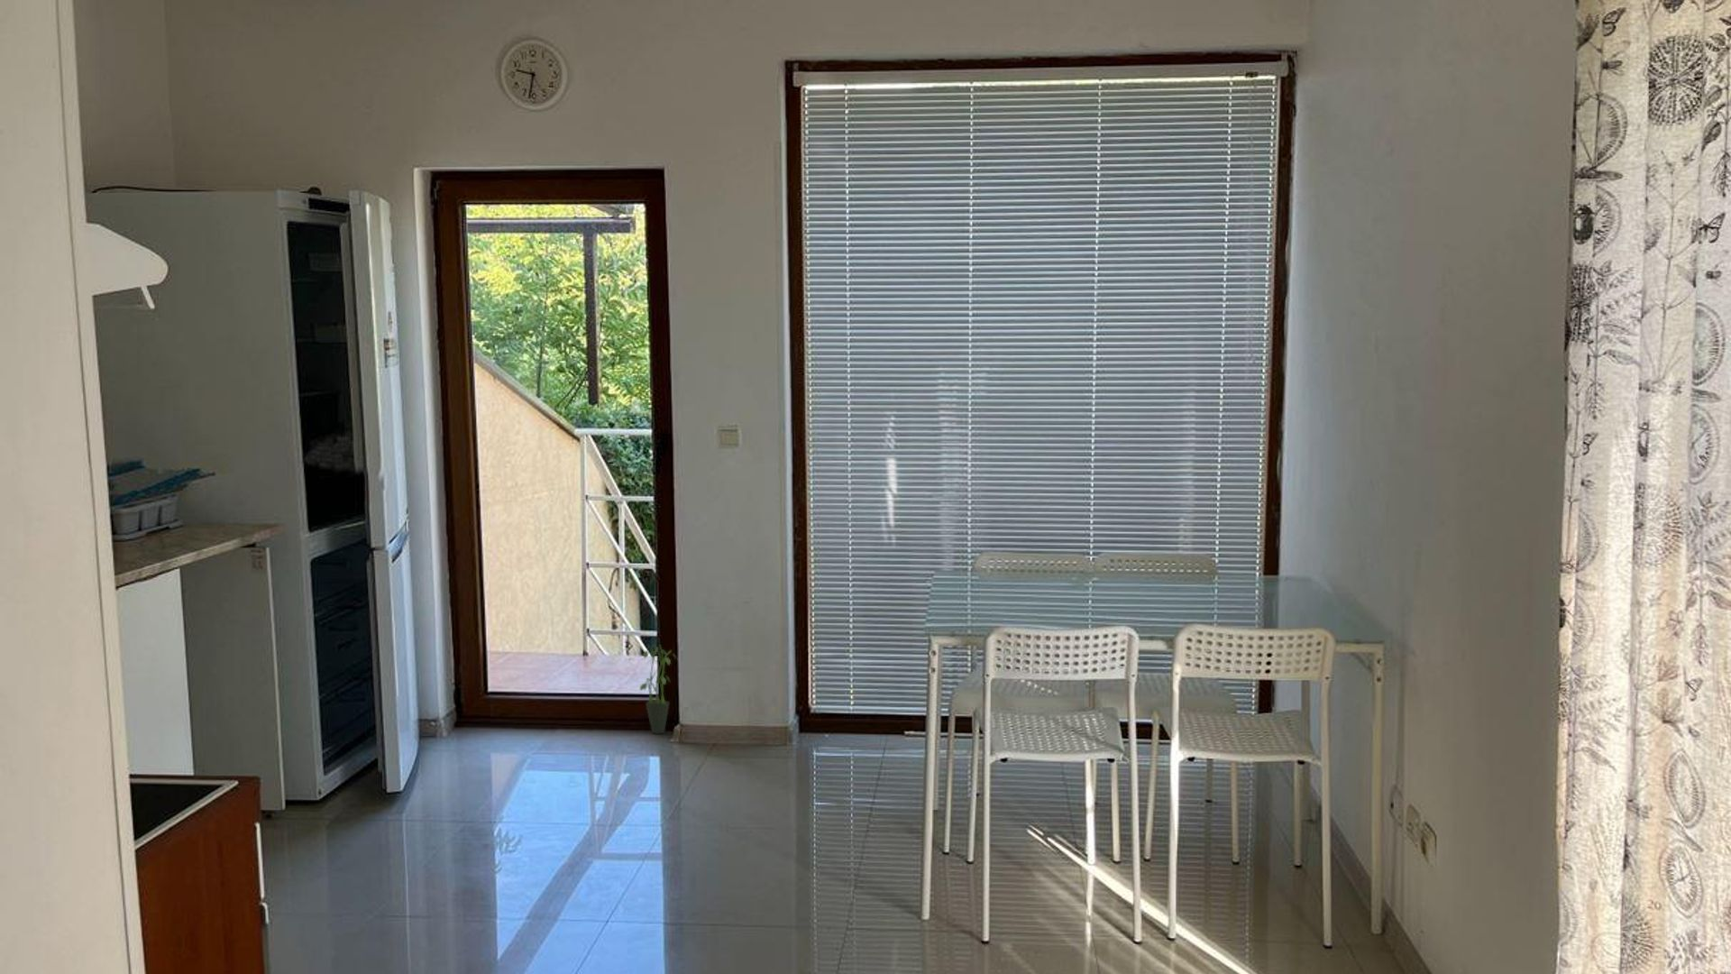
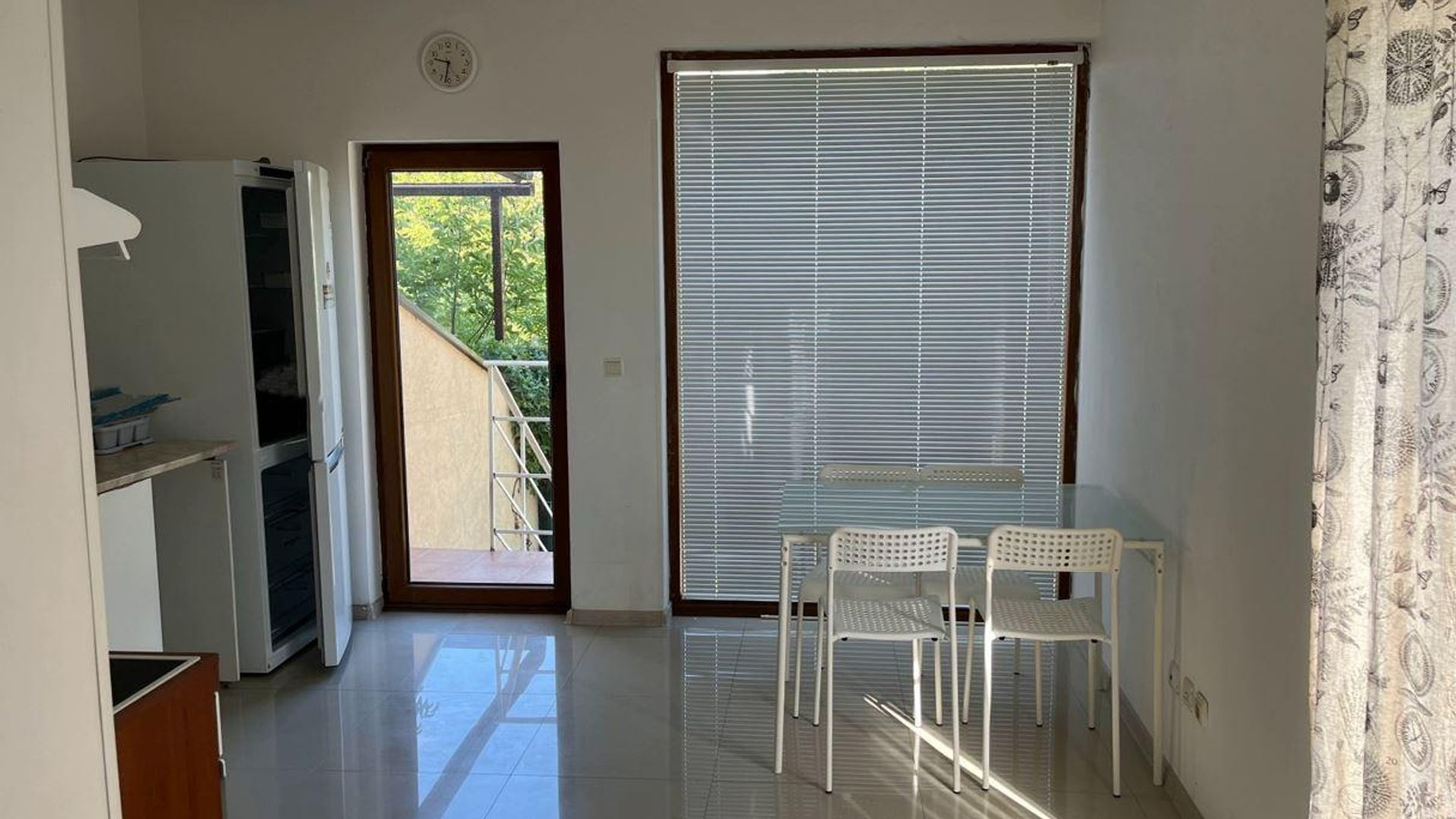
- potted plant [640,643,678,735]
